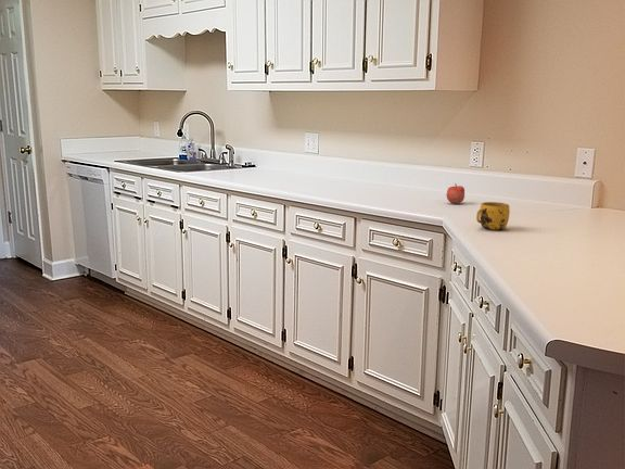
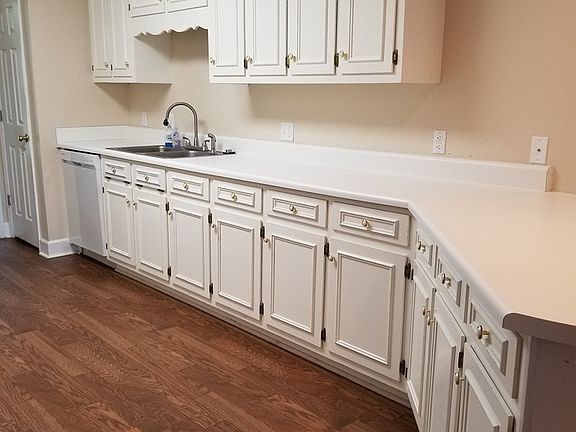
- mug [475,201,511,231]
- apple [445,182,465,204]
